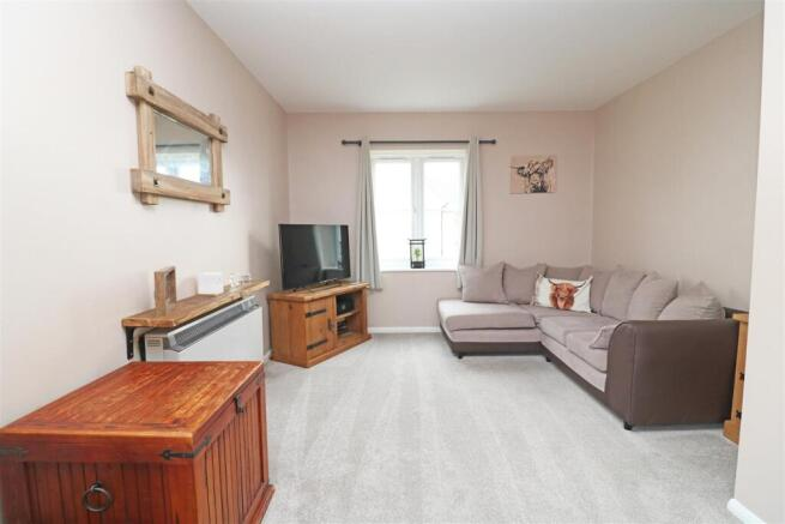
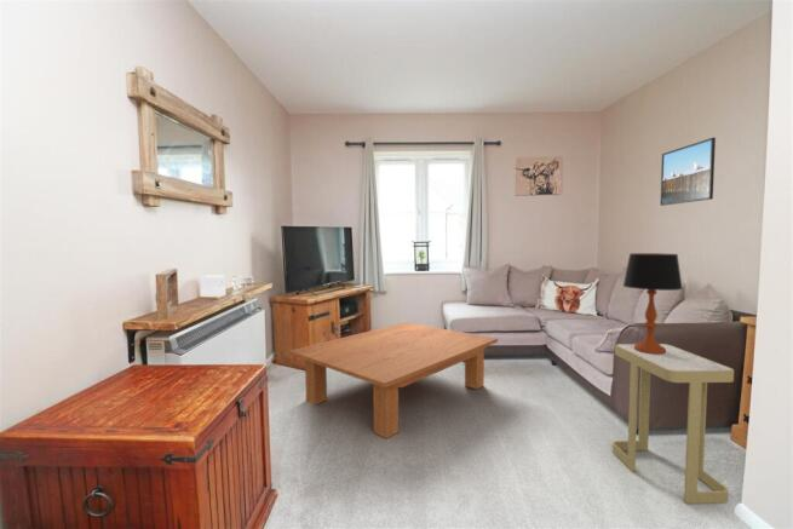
+ coffee table [288,321,499,439]
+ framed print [659,137,717,207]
+ side table [611,343,735,505]
+ table lamp [622,252,684,355]
